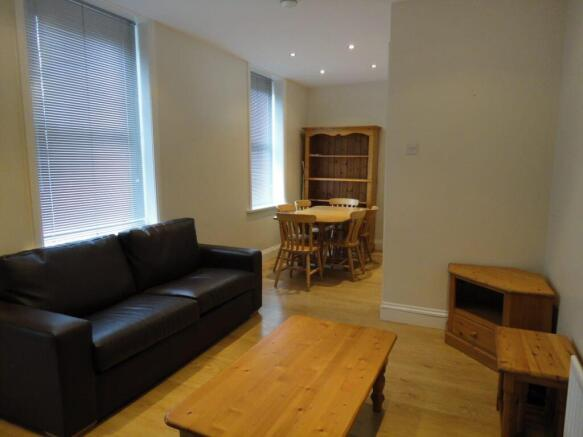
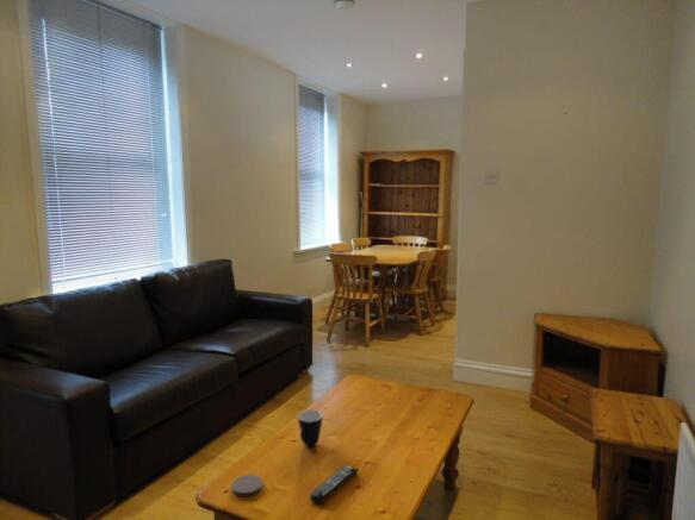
+ mug [297,409,324,447]
+ remote control [309,464,360,506]
+ coaster [230,474,263,497]
